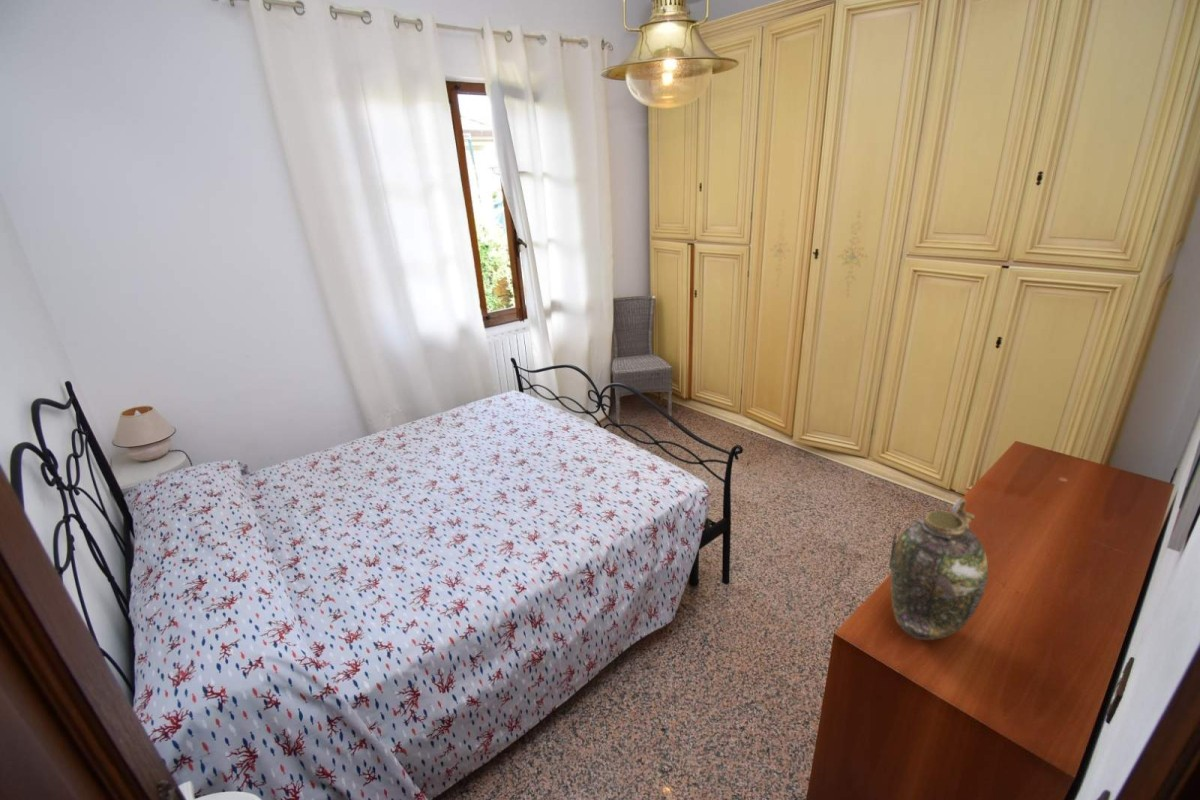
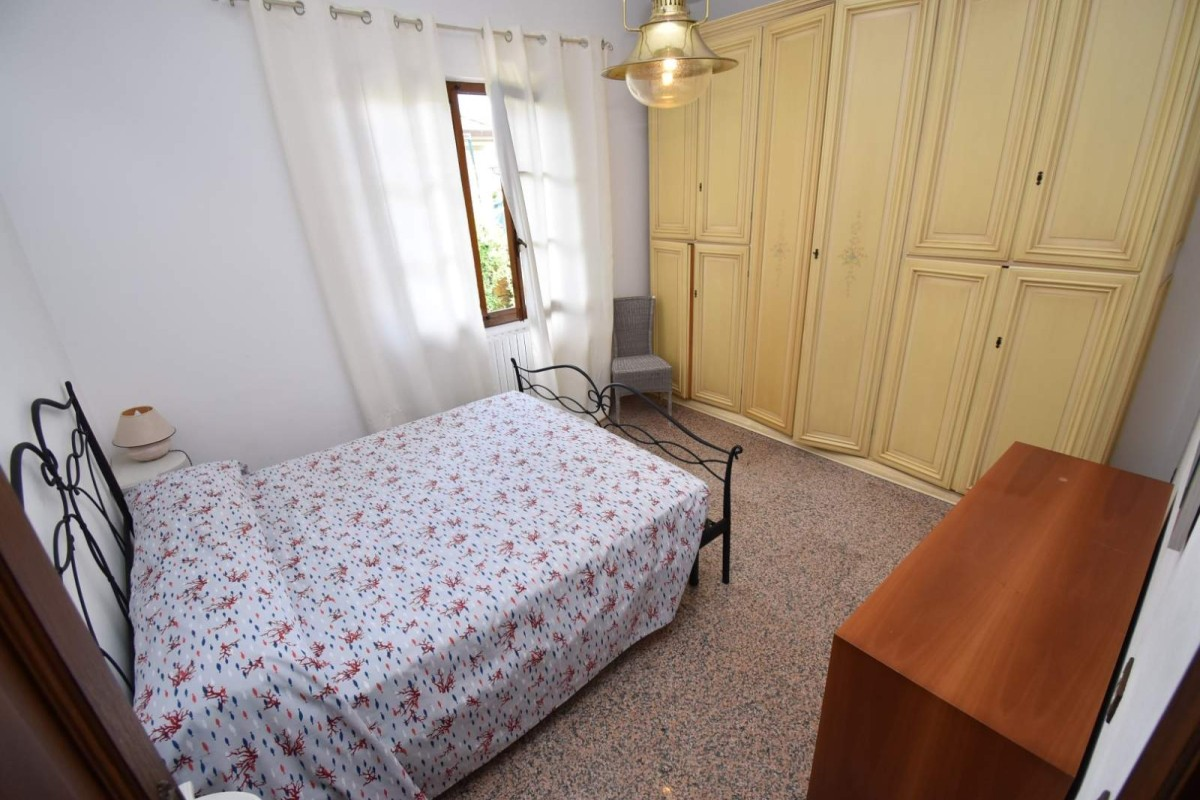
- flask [888,497,989,641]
